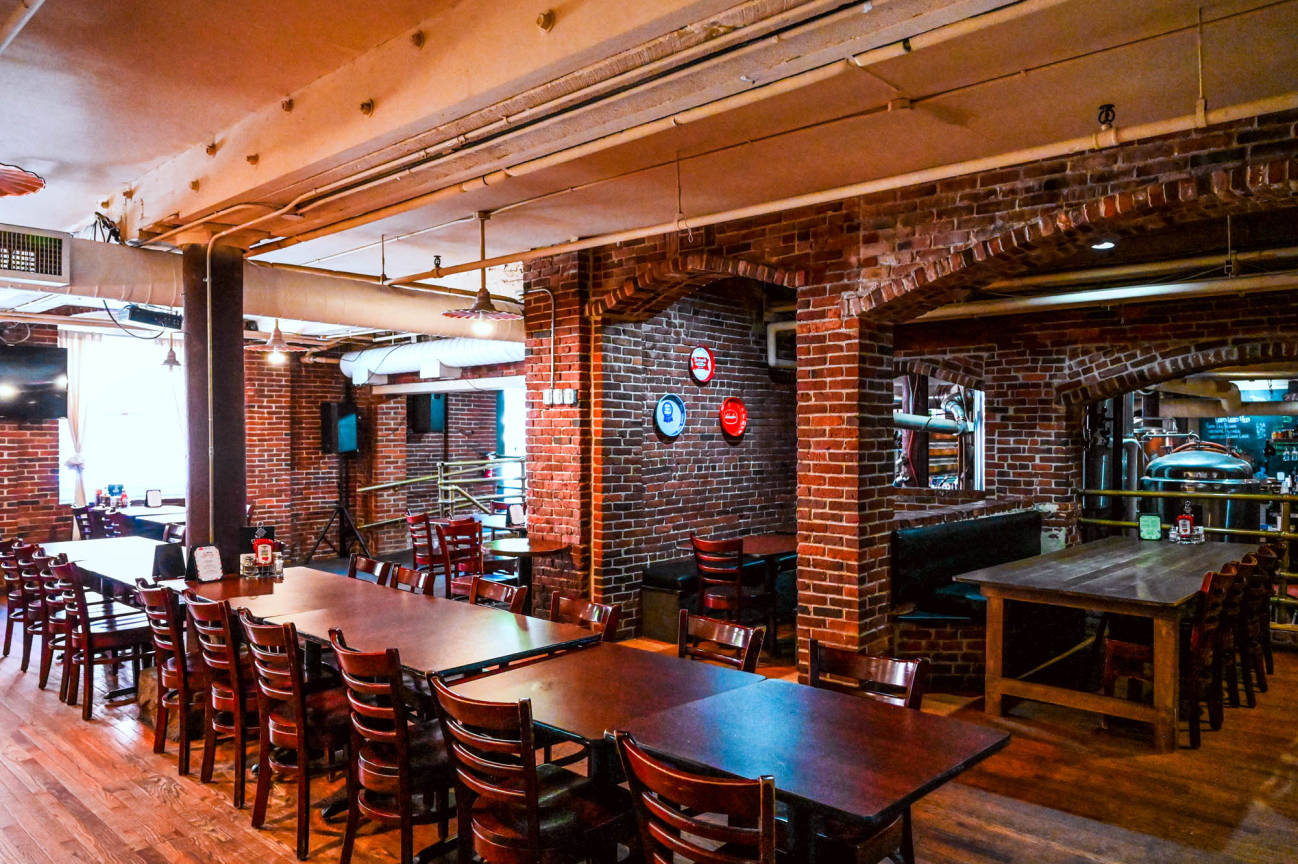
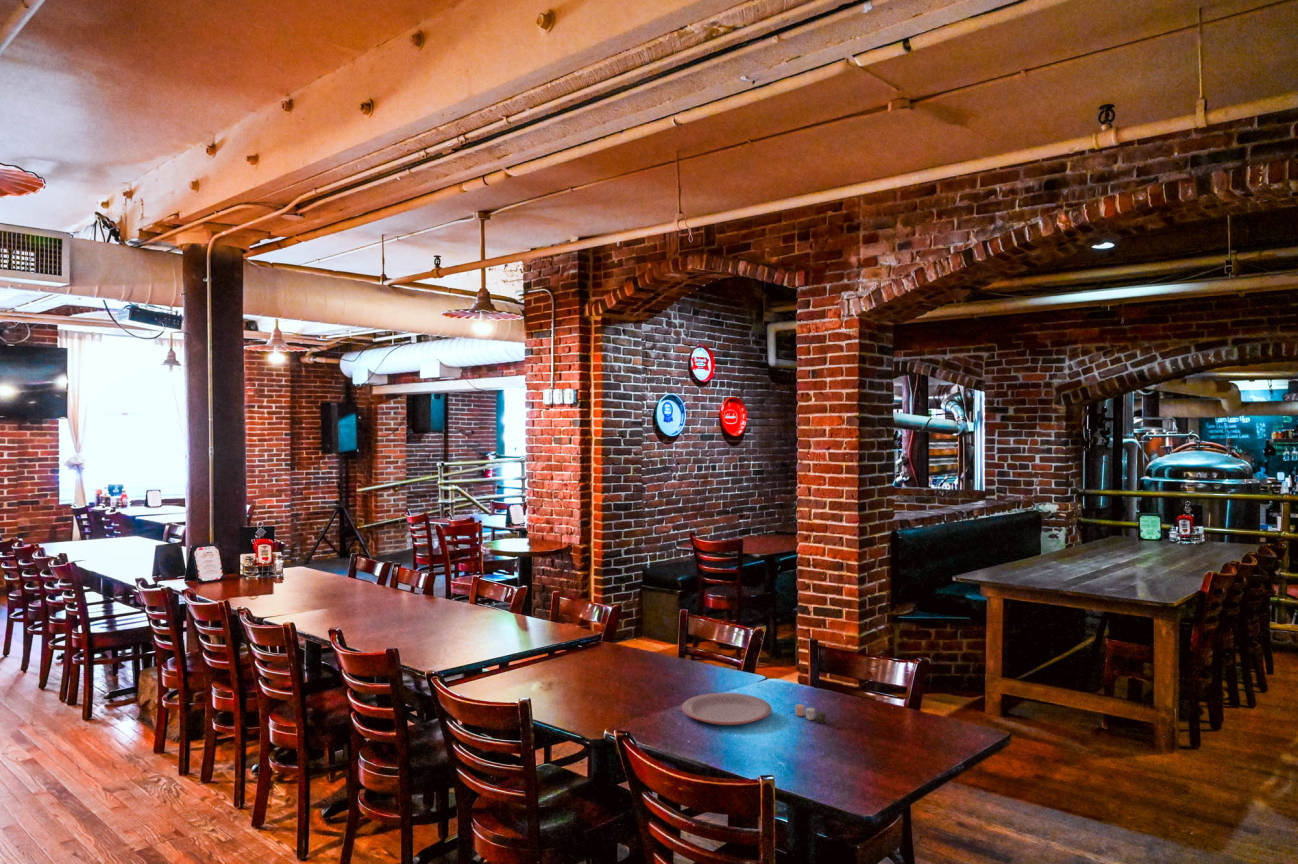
+ candle [795,703,827,725]
+ plate [681,692,773,726]
